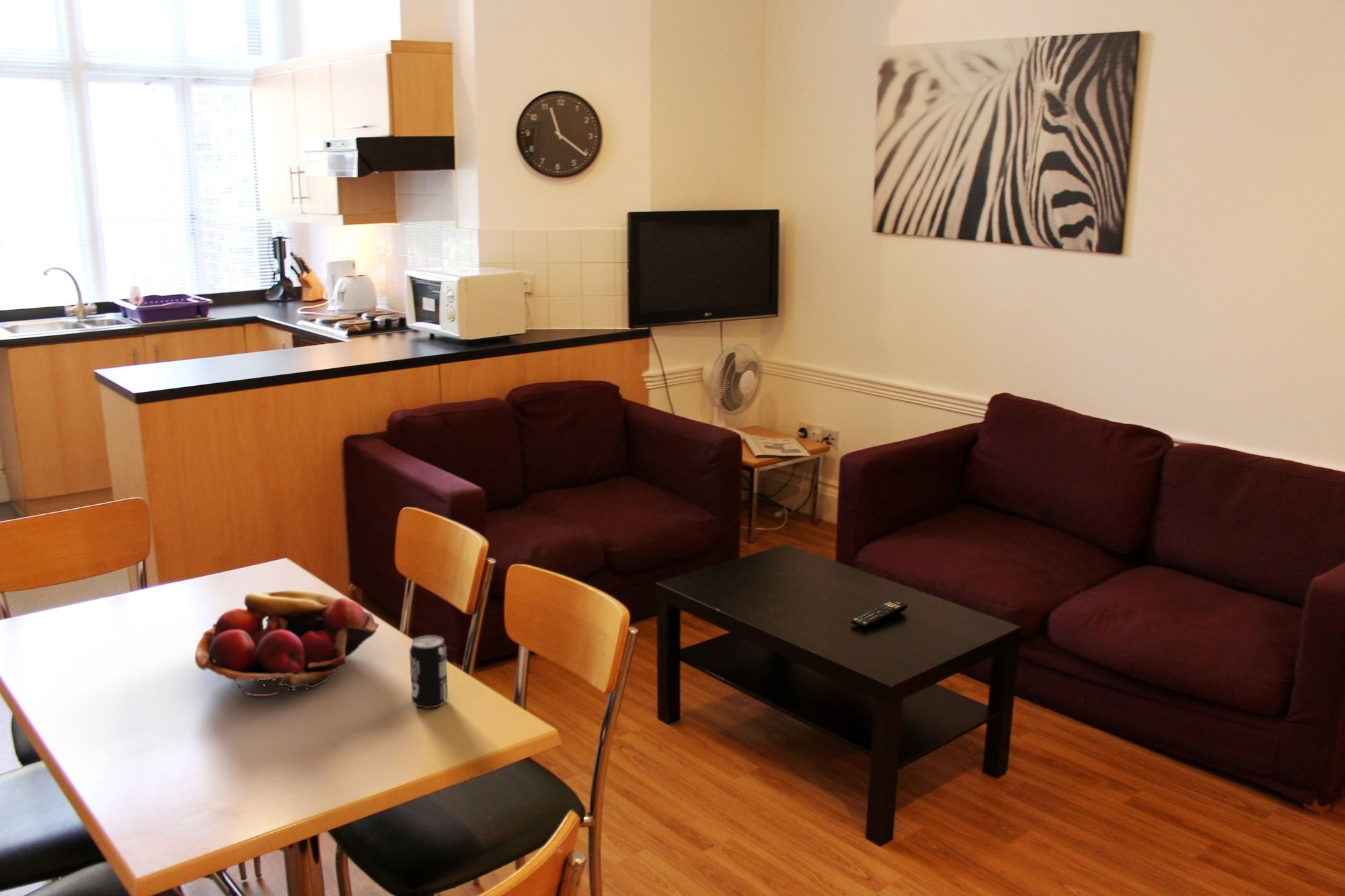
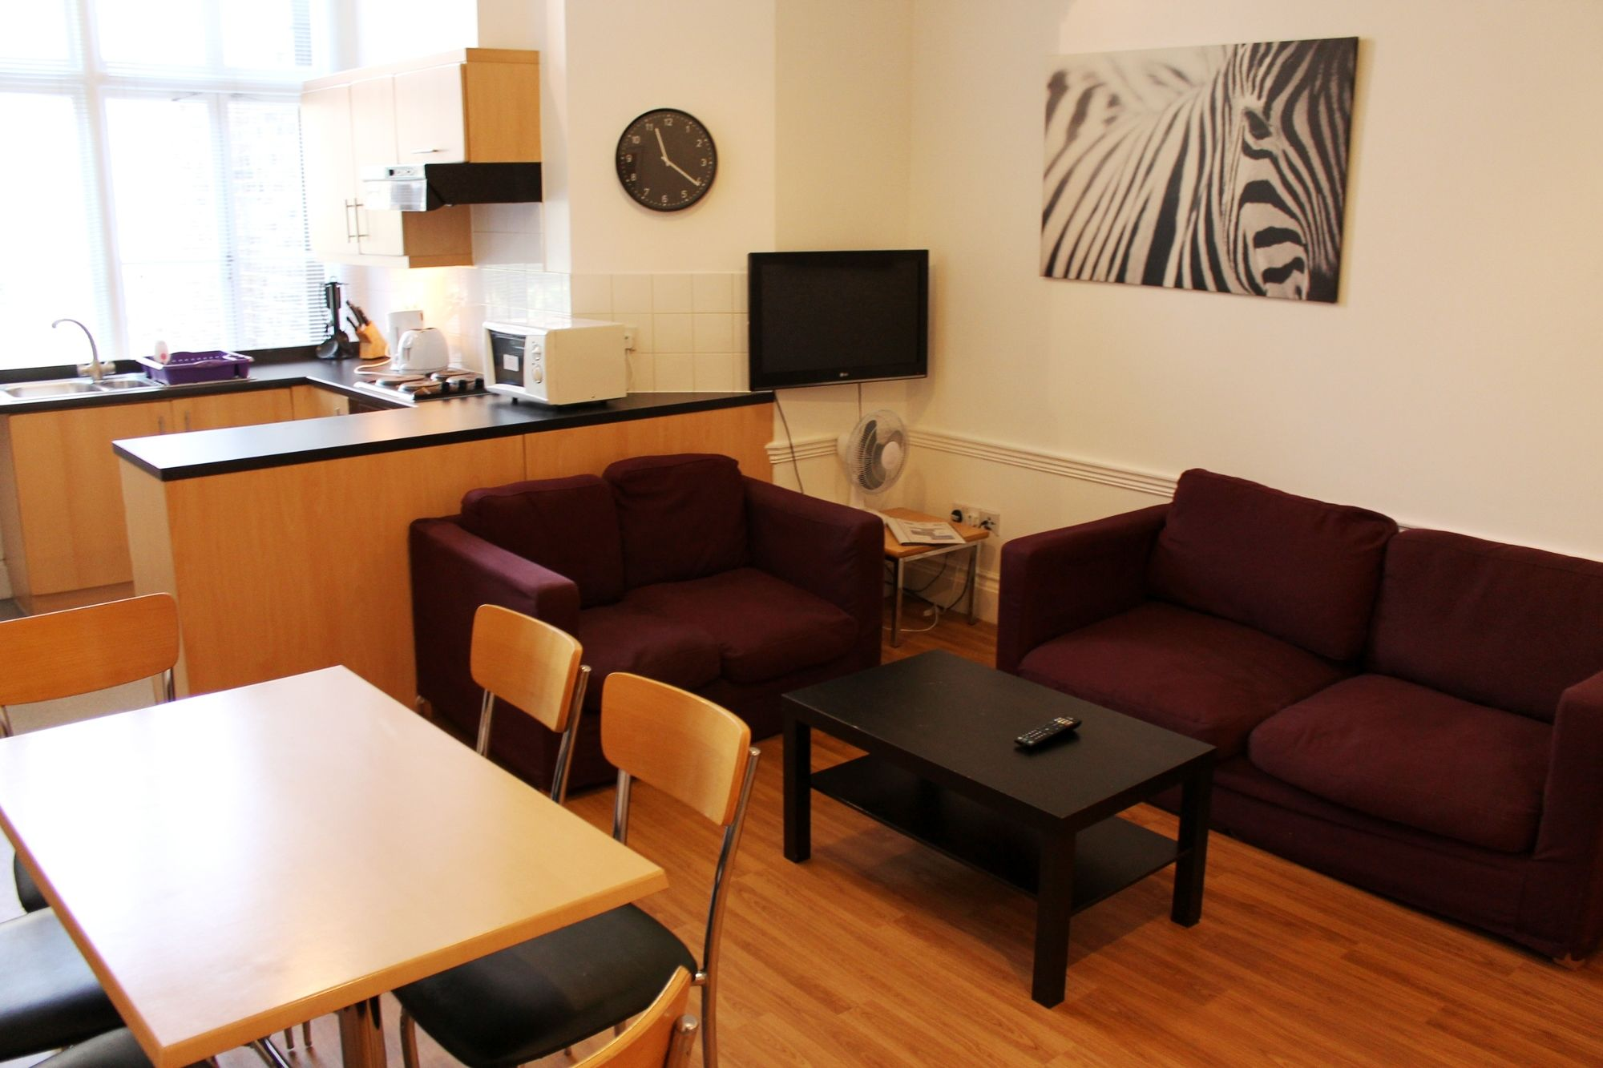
- beverage can [409,635,449,709]
- fruit basket [194,589,380,697]
